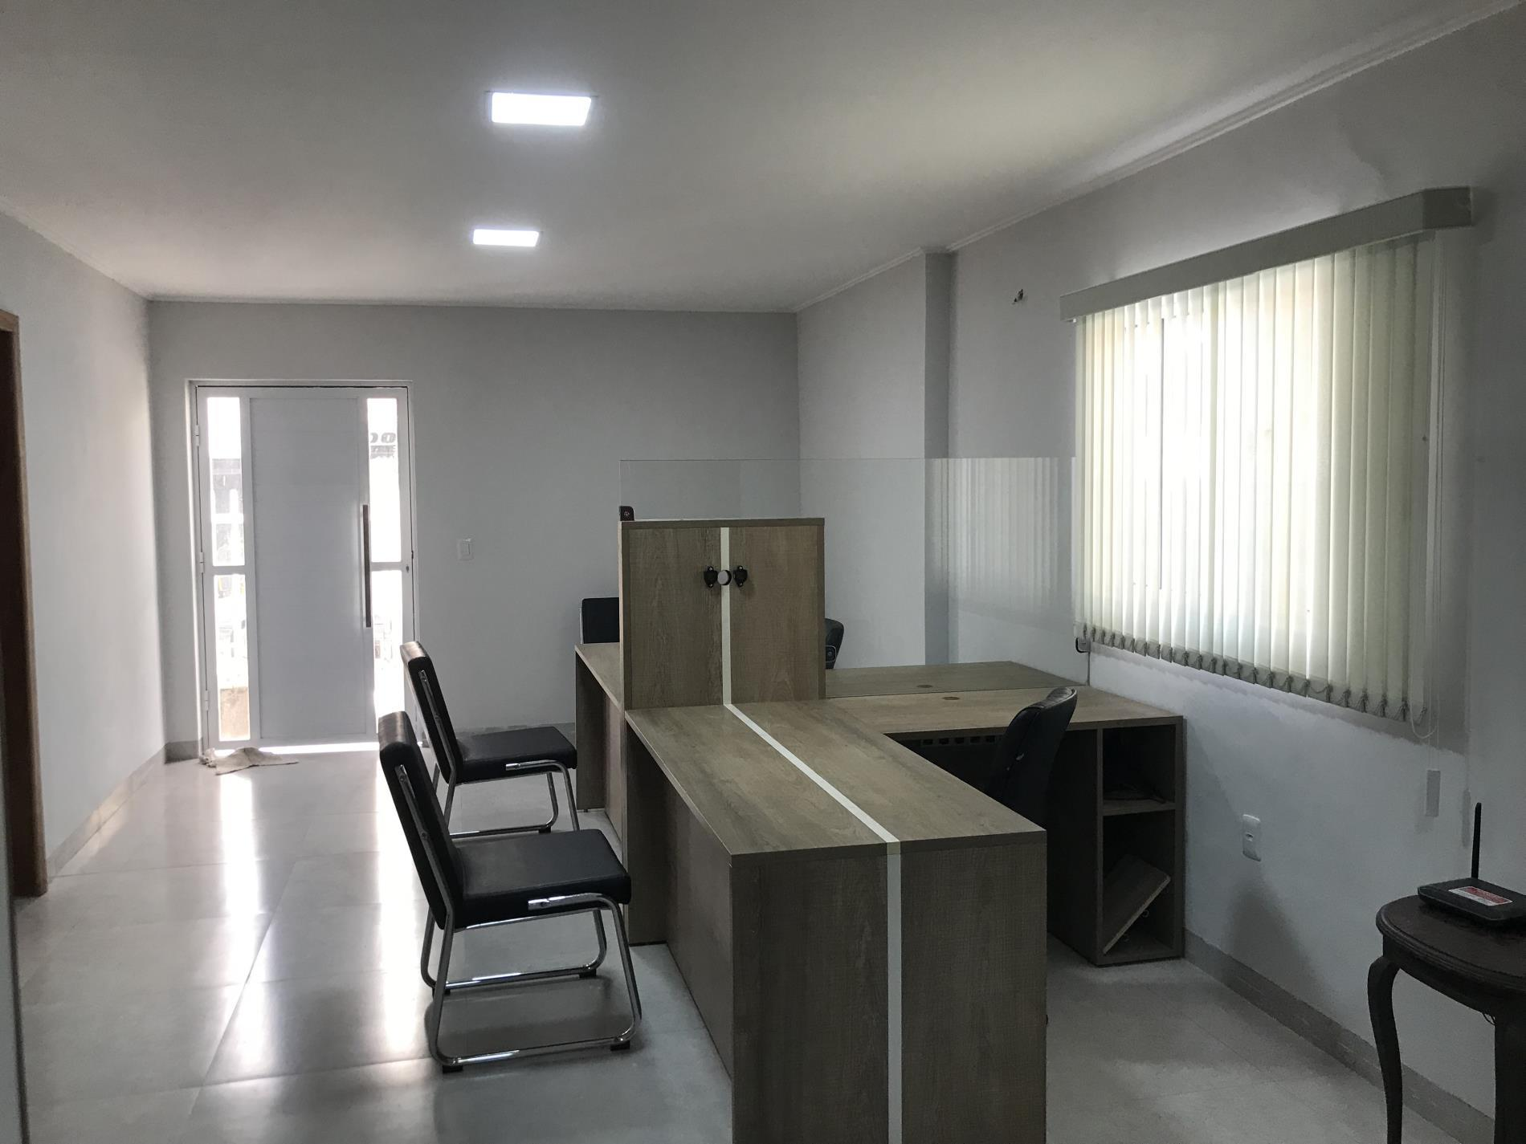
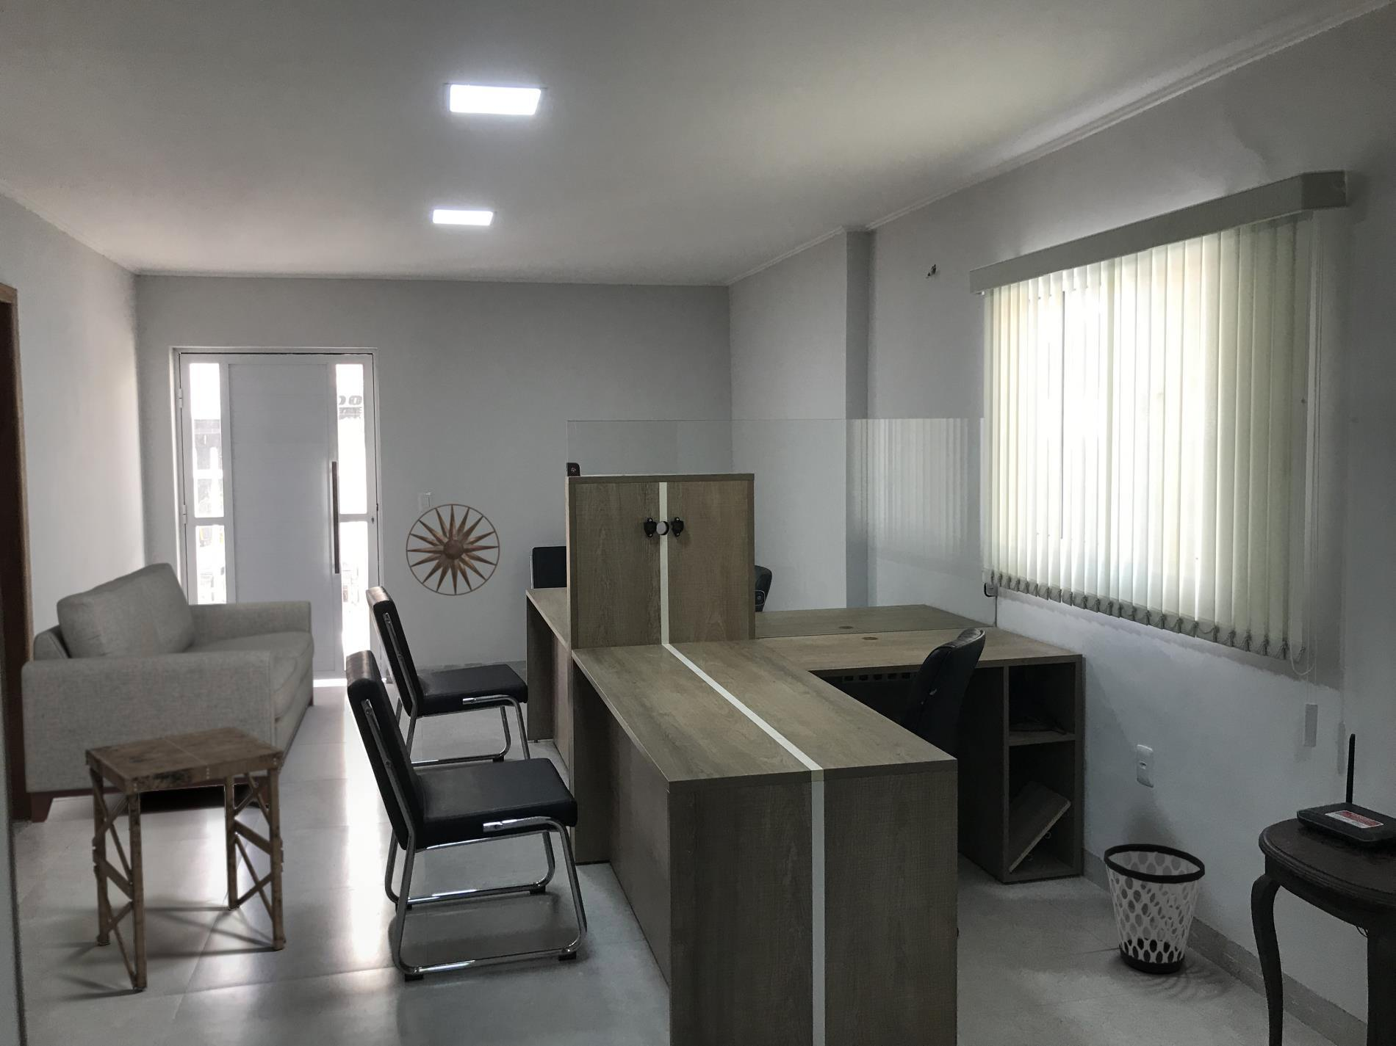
+ wastebasket [1103,843,1206,973]
+ wall art [405,503,500,596]
+ sofa [20,563,315,824]
+ side table [86,726,287,991]
